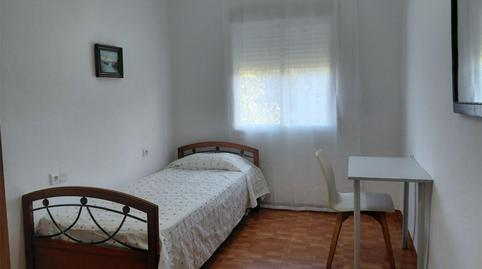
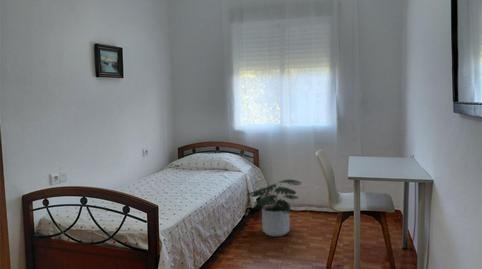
+ potted plant [246,179,302,237]
